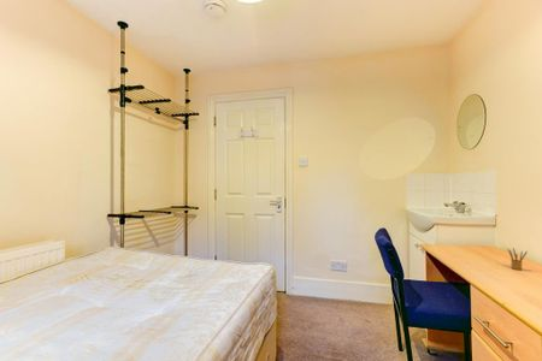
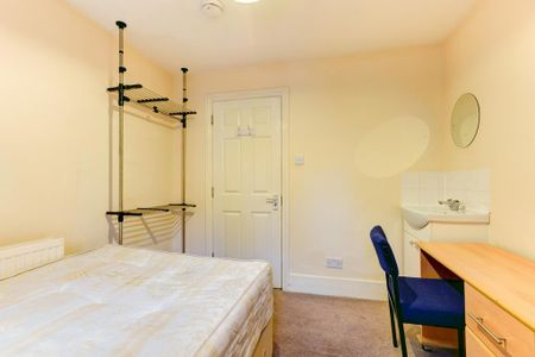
- pencil box [506,247,529,271]
